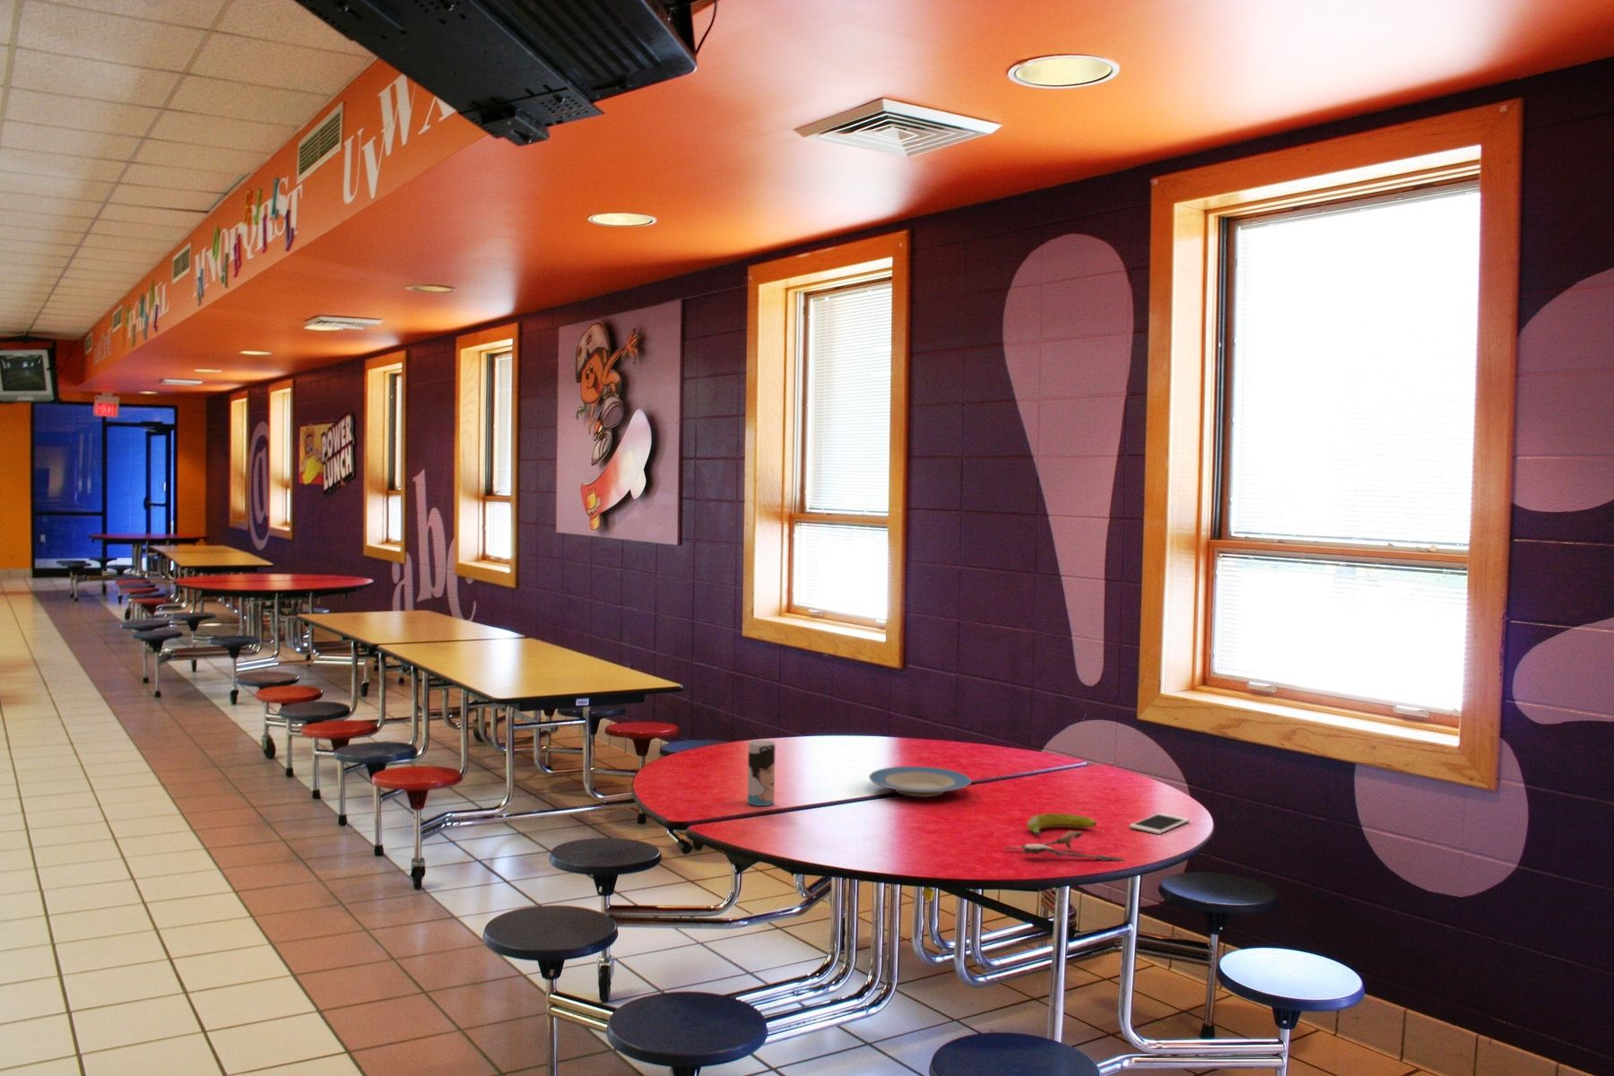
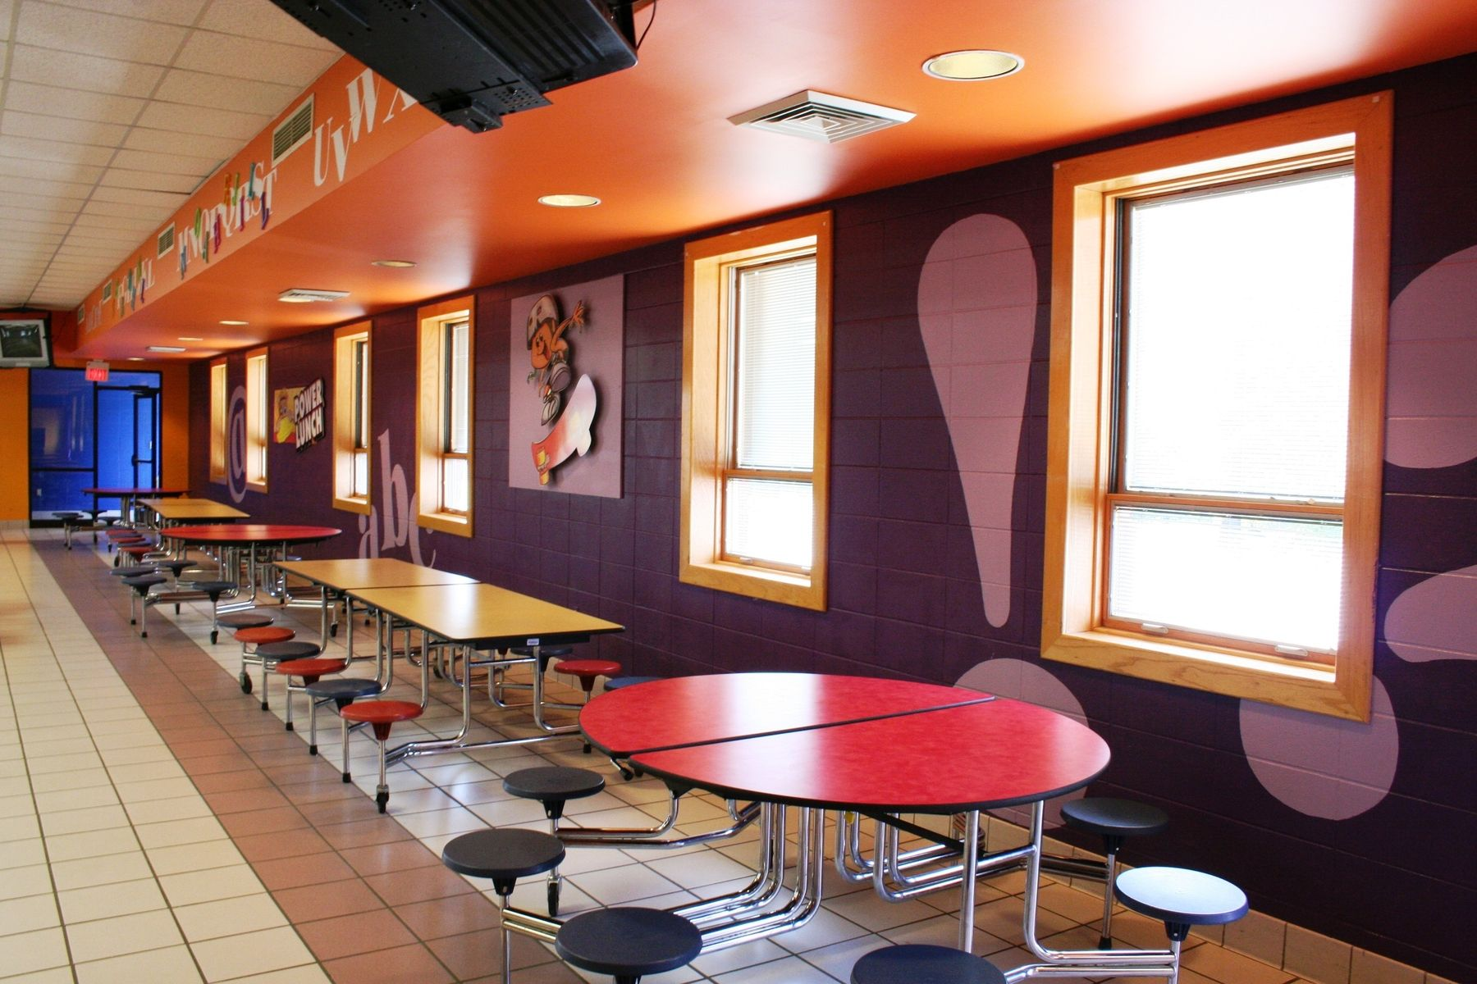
- banana [1027,812,1098,837]
- cell phone [1129,812,1191,835]
- spoon [1003,830,1126,862]
- plate [868,766,972,799]
- cup [747,739,777,807]
